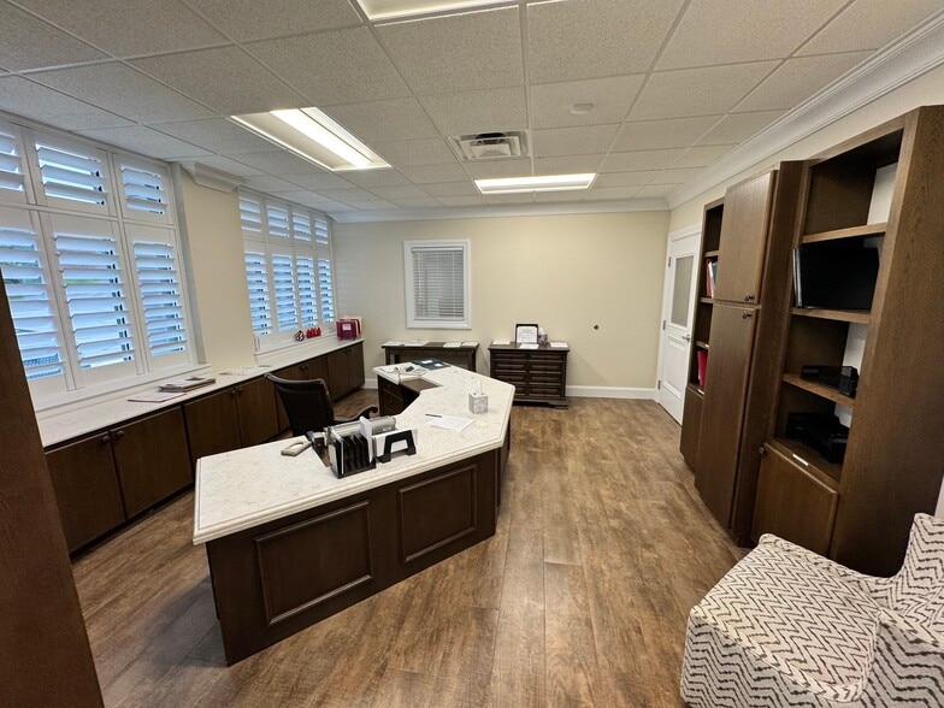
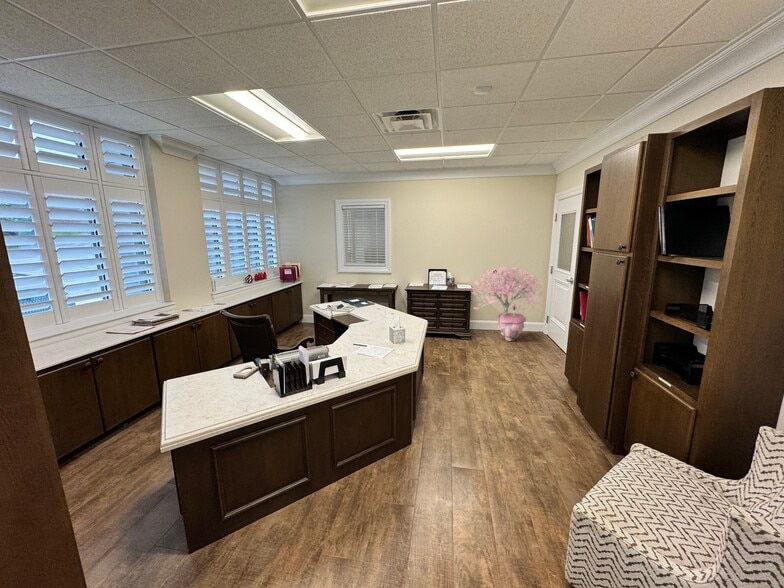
+ potted tree [470,265,546,342]
